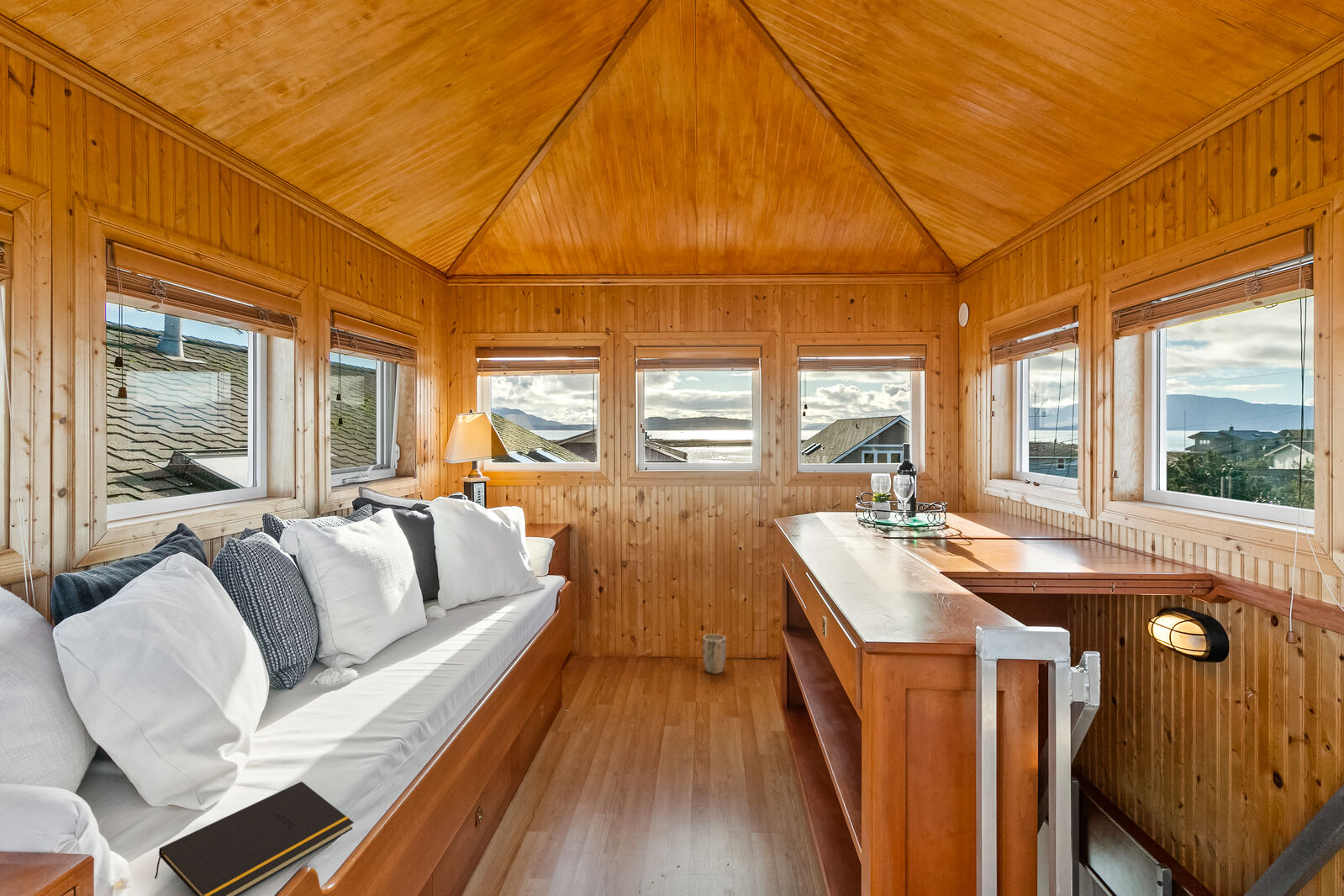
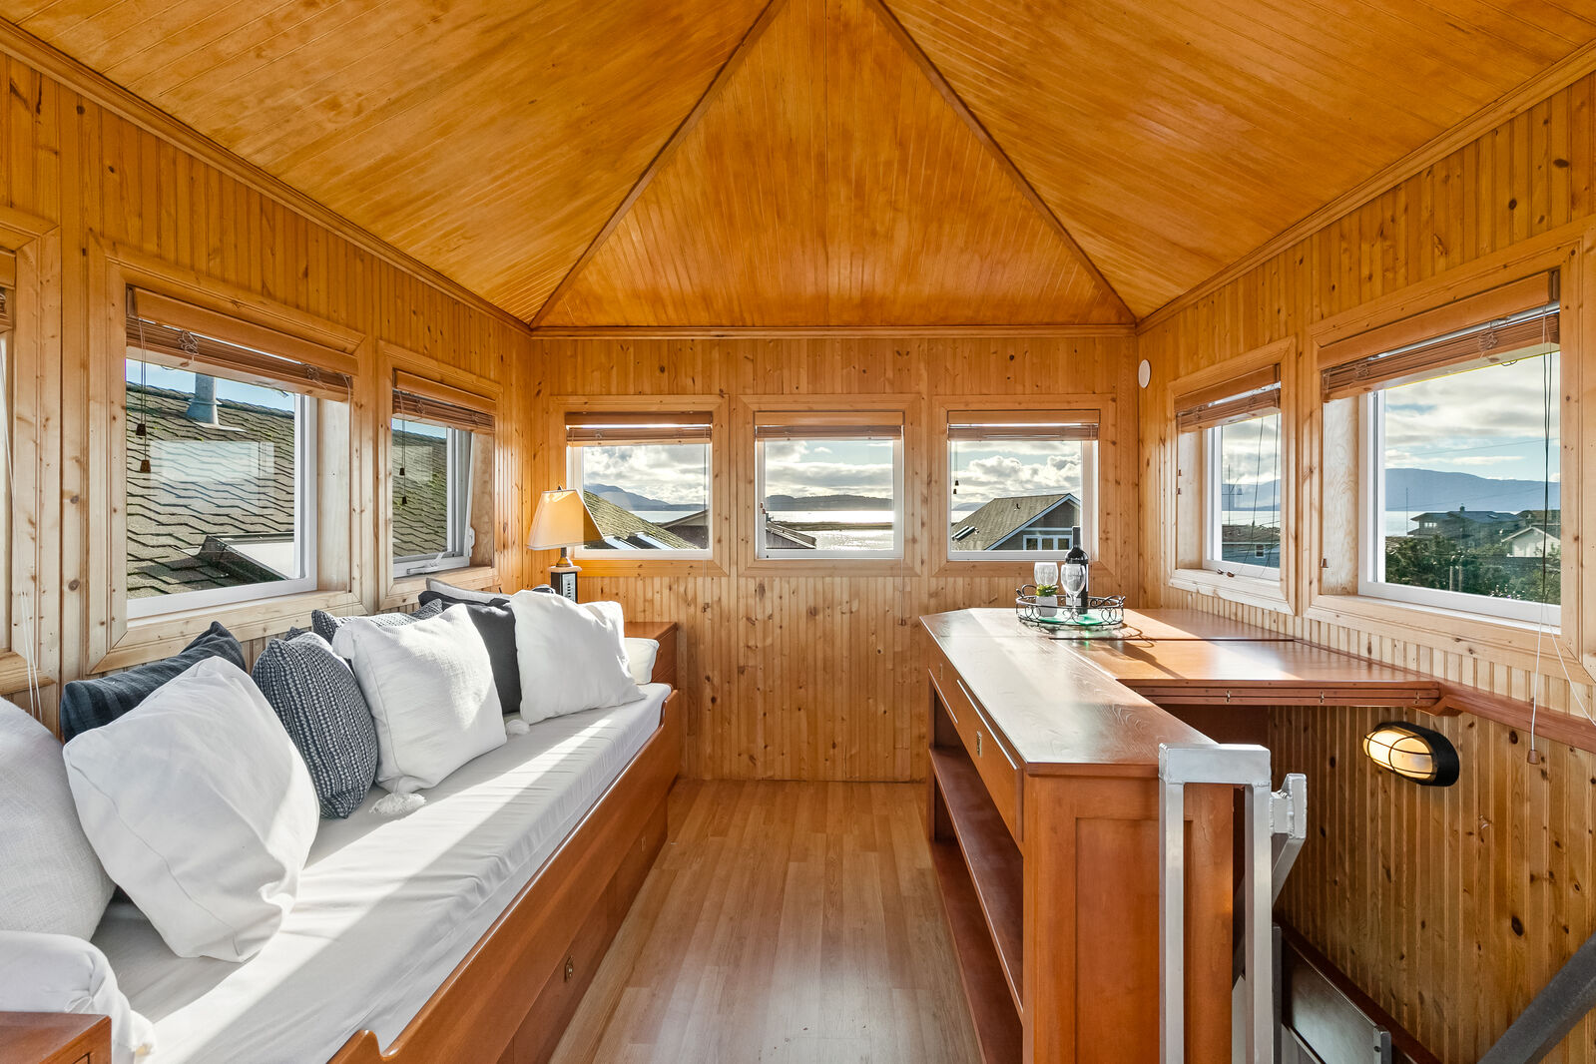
- notepad [154,781,354,896]
- plant pot [702,633,726,675]
